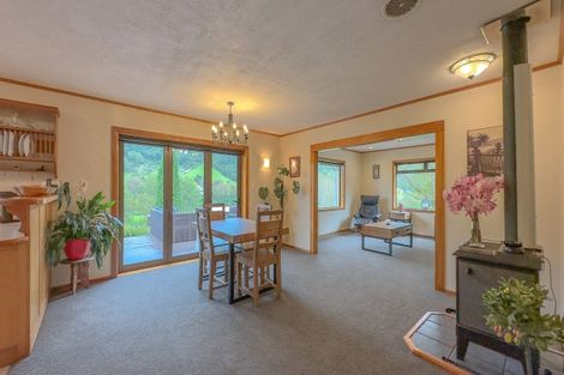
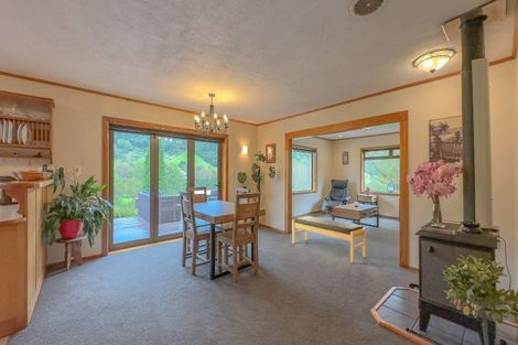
+ bench [292,215,367,263]
